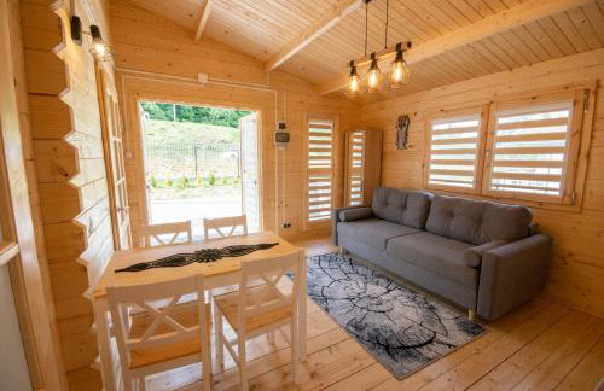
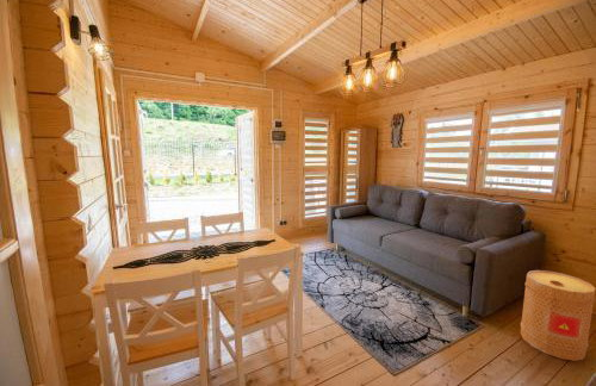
+ basket [520,269,596,362]
